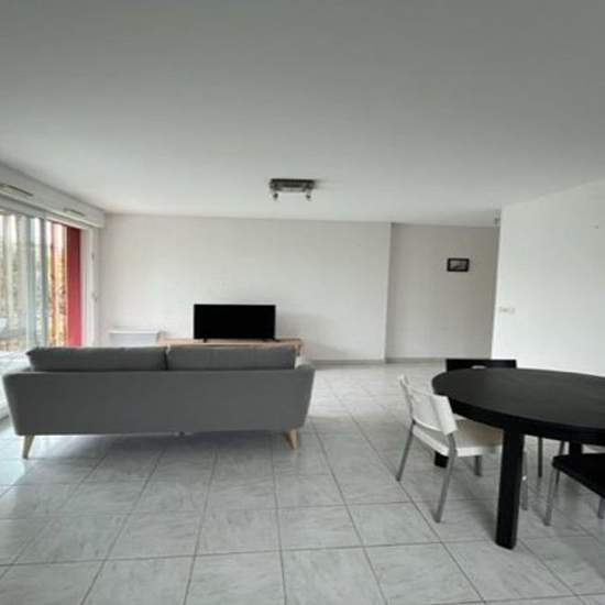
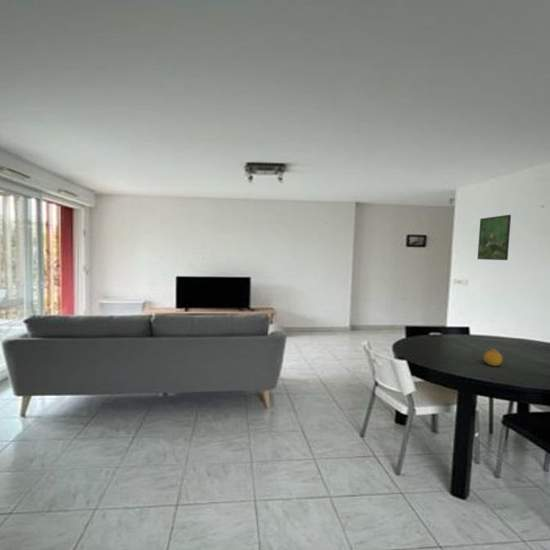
+ fruit [483,348,503,367]
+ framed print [477,214,512,261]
